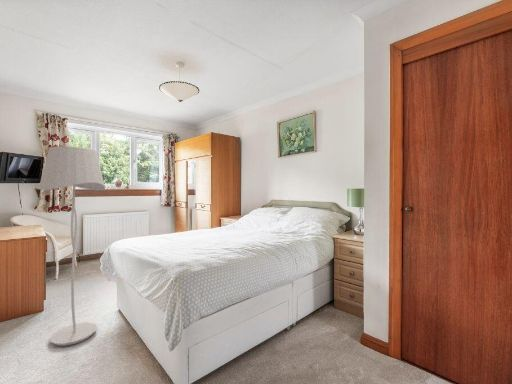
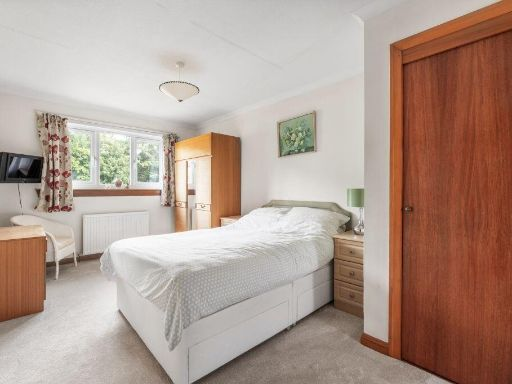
- floor lamp [37,145,106,347]
